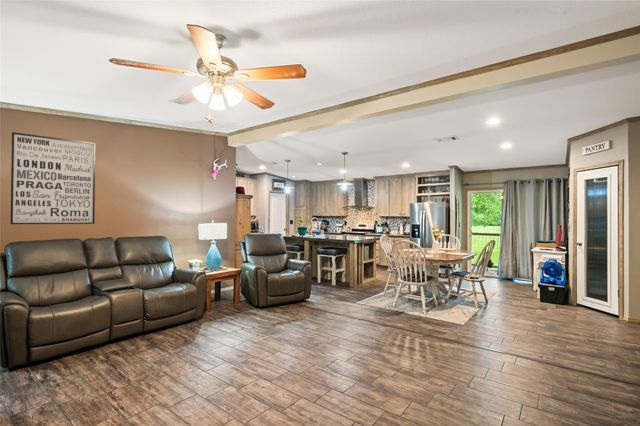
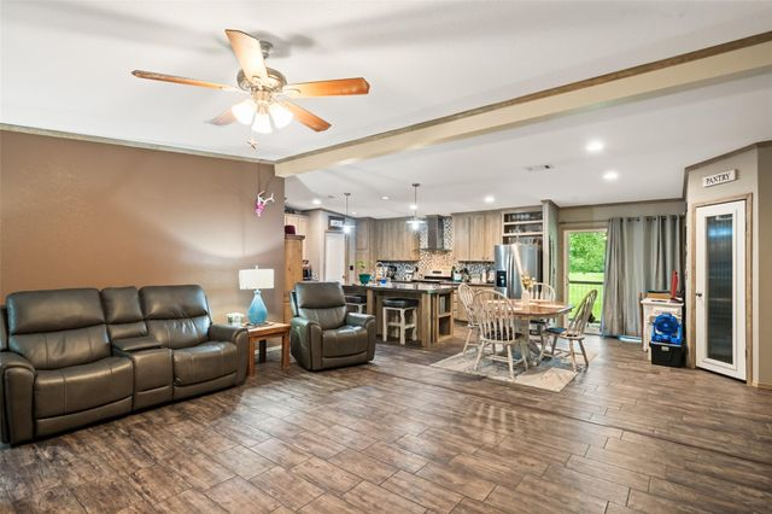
- wall art [9,131,96,225]
